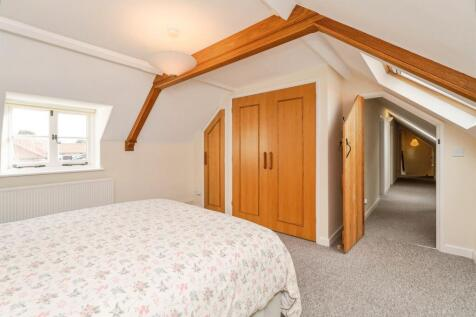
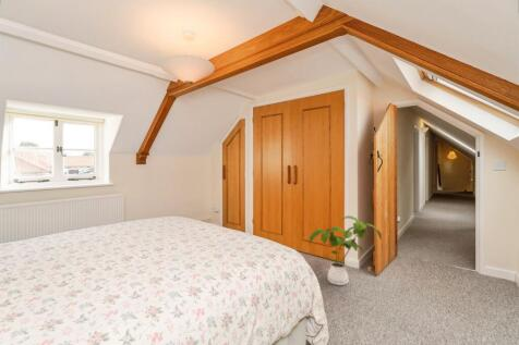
+ house plant [309,214,383,286]
